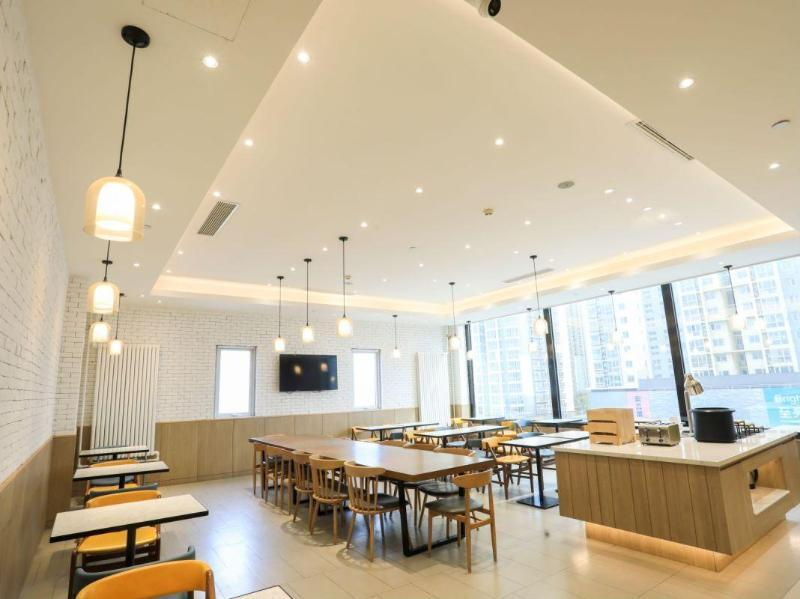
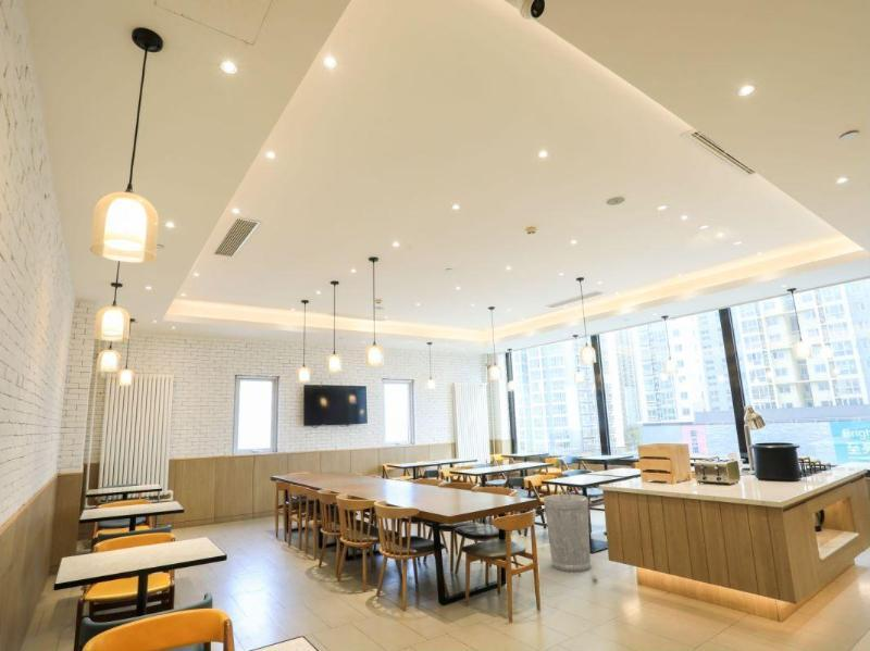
+ trash can [543,490,592,574]
